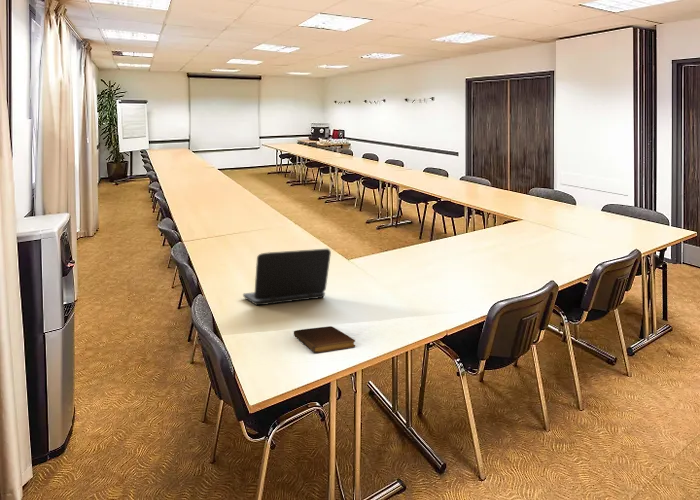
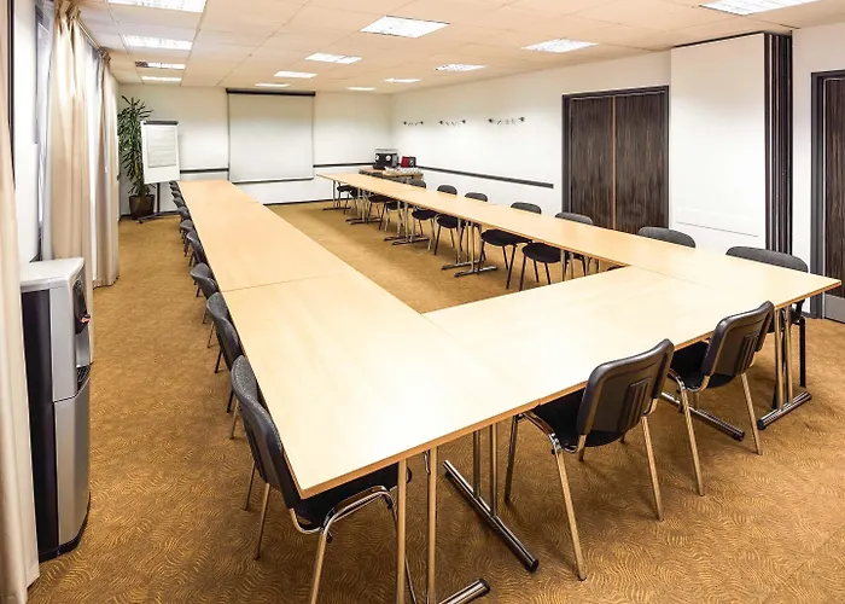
- notebook [293,325,356,354]
- laptop [242,248,332,306]
